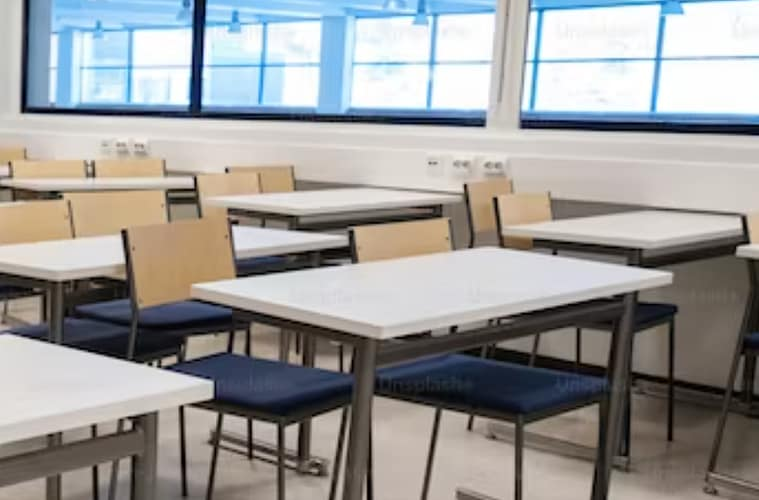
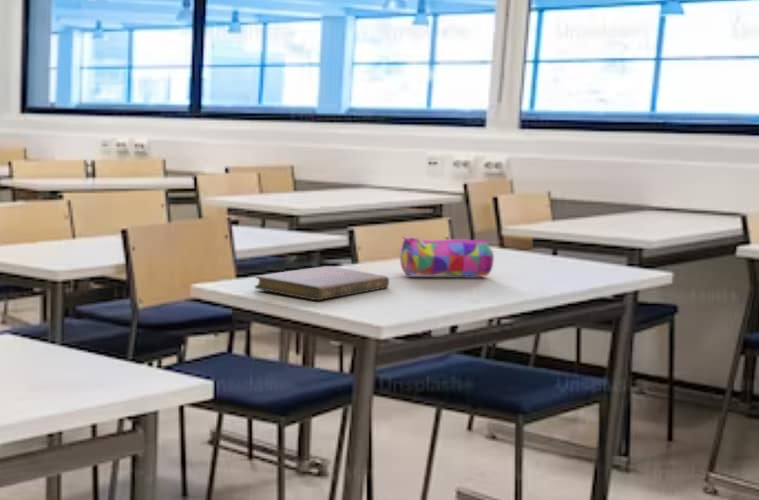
+ notebook [254,265,390,301]
+ pencil case [399,235,495,277]
